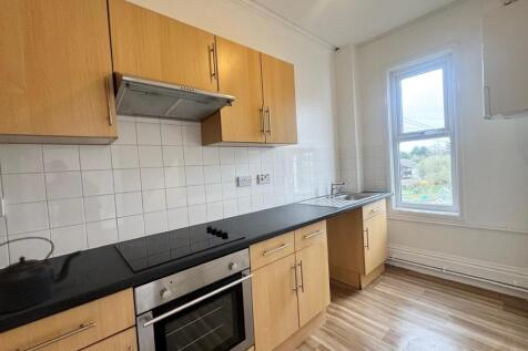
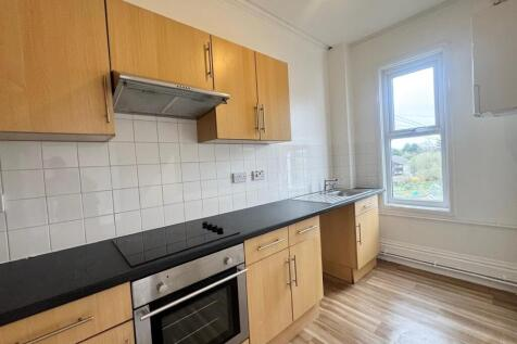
- kettle [0,236,83,313]
